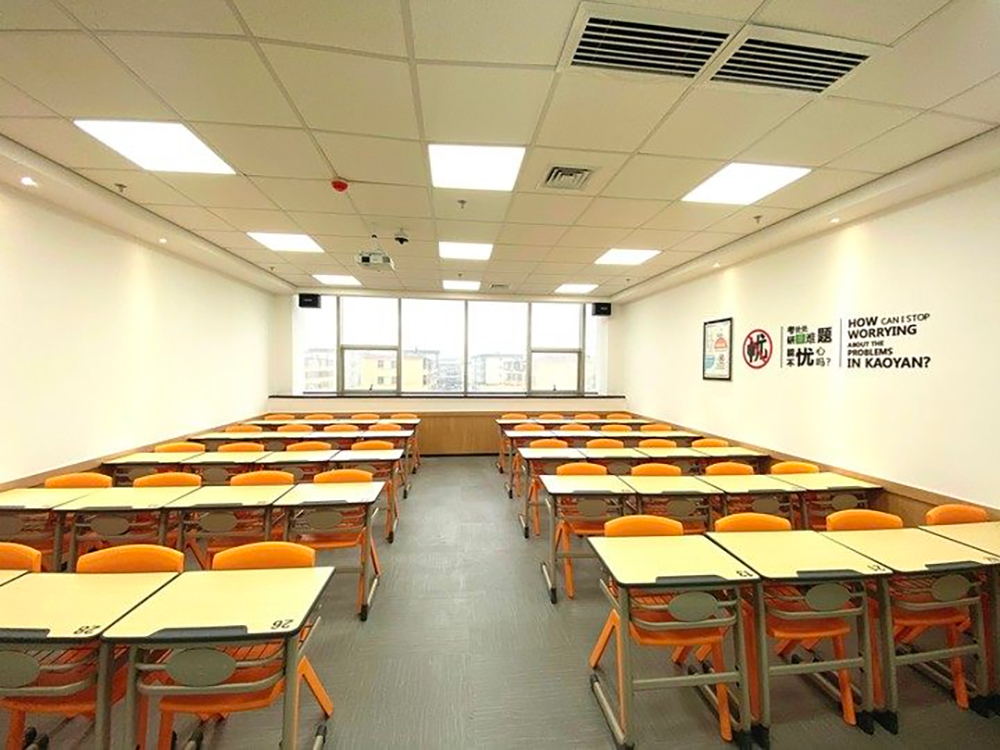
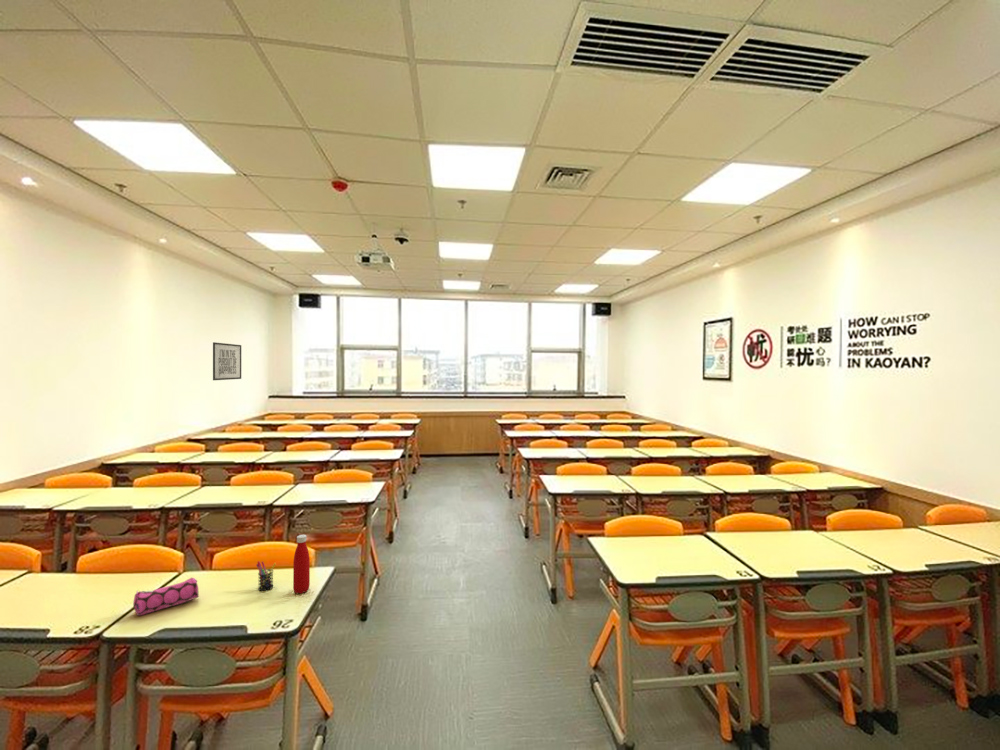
+ bottle [292,534,311,594]
+ pencil case [132,577,200,617]
+ mirror [212,341,242,381]
+ pen holder [256,560,277,592]
